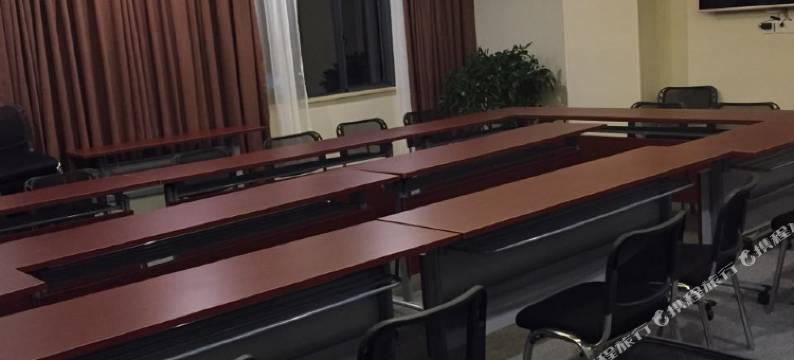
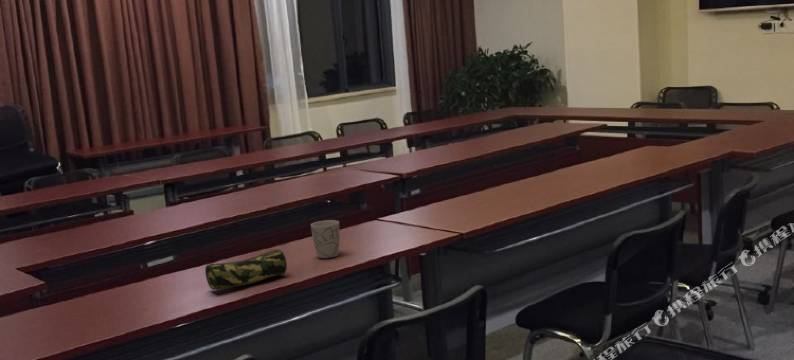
+ pencil case [204,249,288,291]
+ mug [310,219,341,259]
